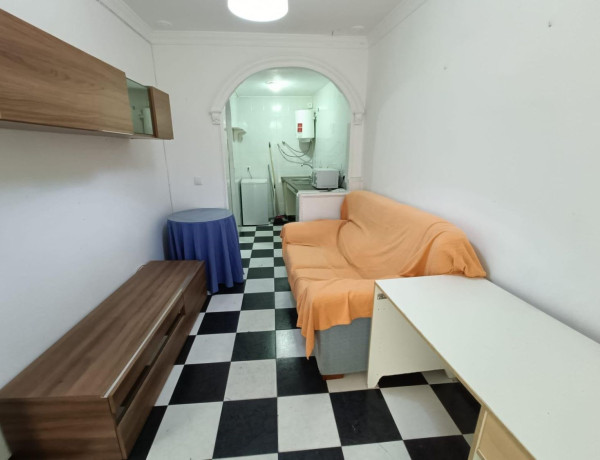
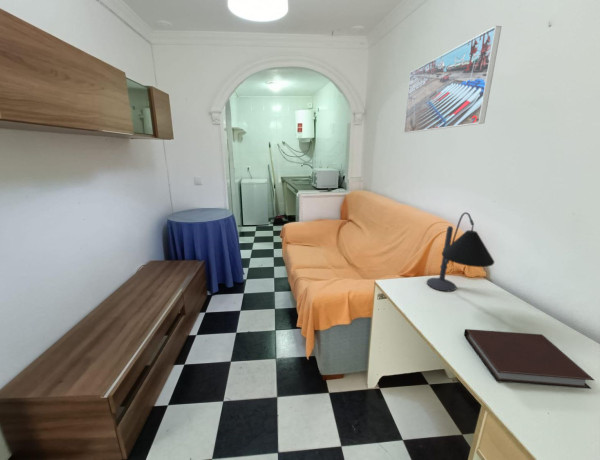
+ notebook [463,328,595,390]
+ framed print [403,25,503,134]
+ desk lamp [426,211,495,292]
